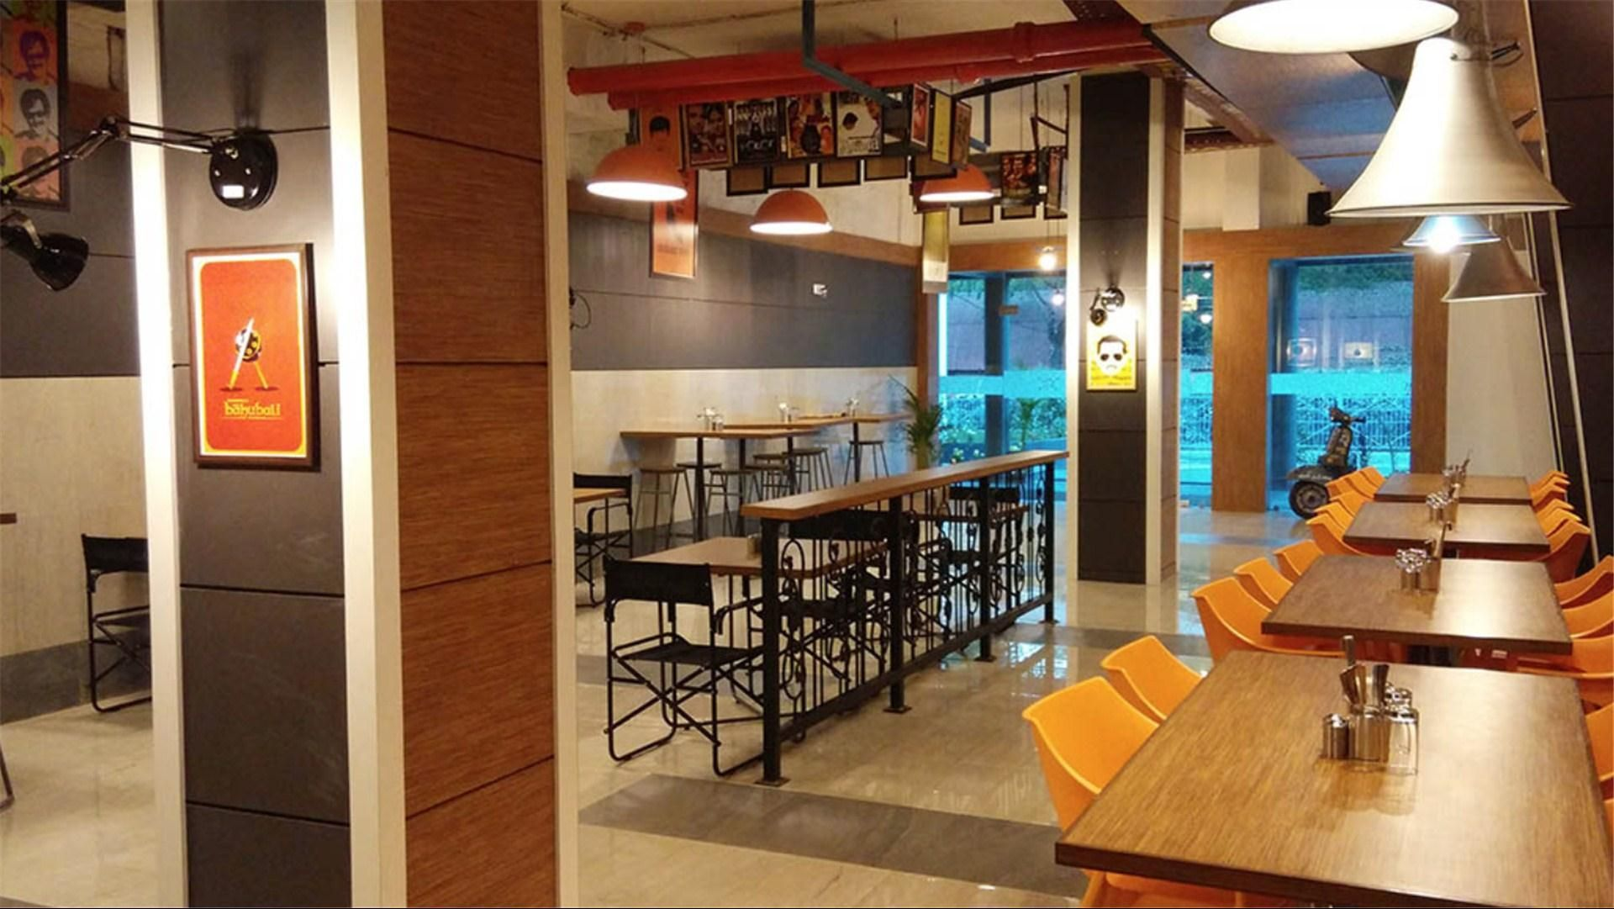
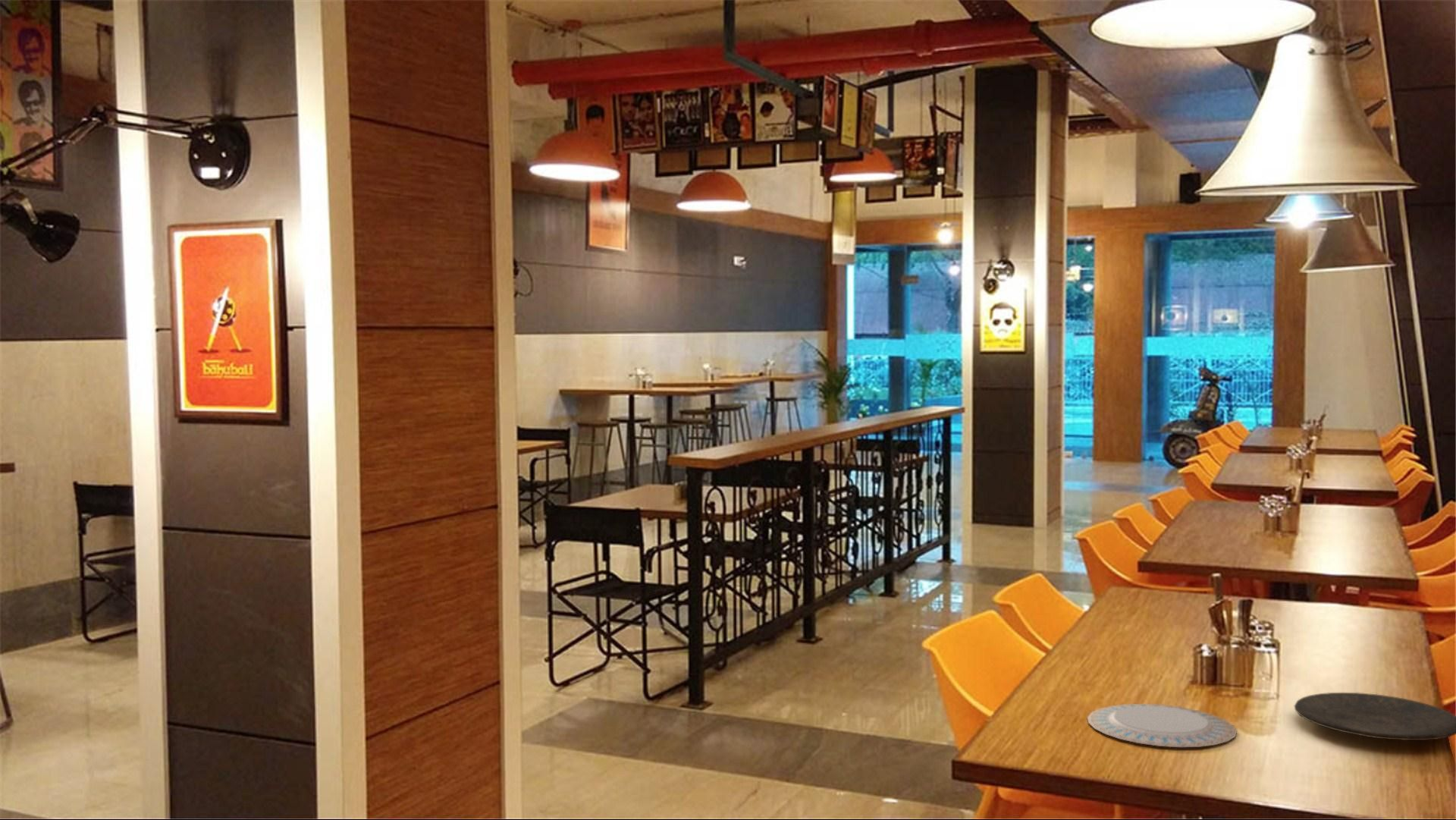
+ chinaware [1087,703,1238,748]
+ plate [1294,692,1456,741]
